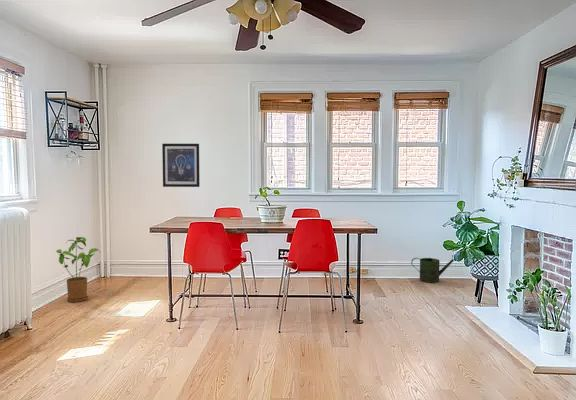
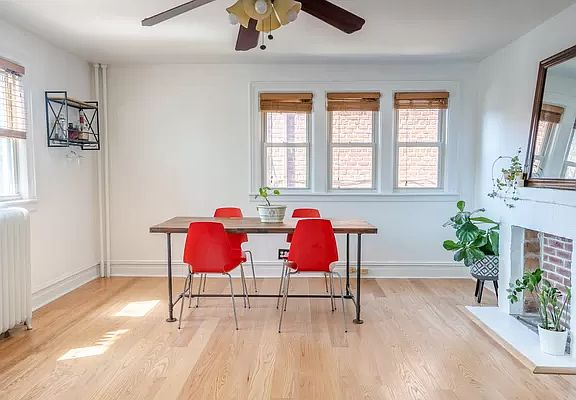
- watering can [410,254,455,284]
- house plant [55,236,102,303]
- wall art [161,143,201,188]
